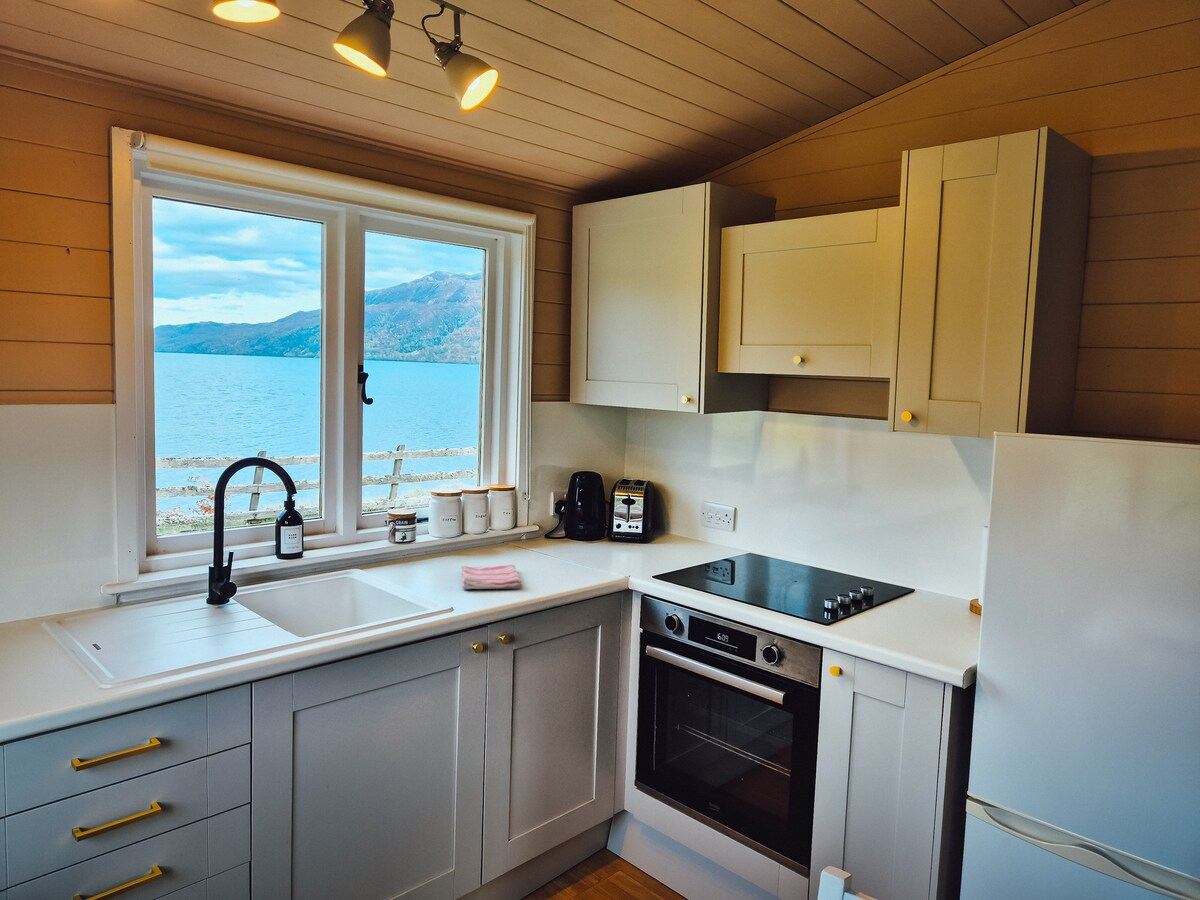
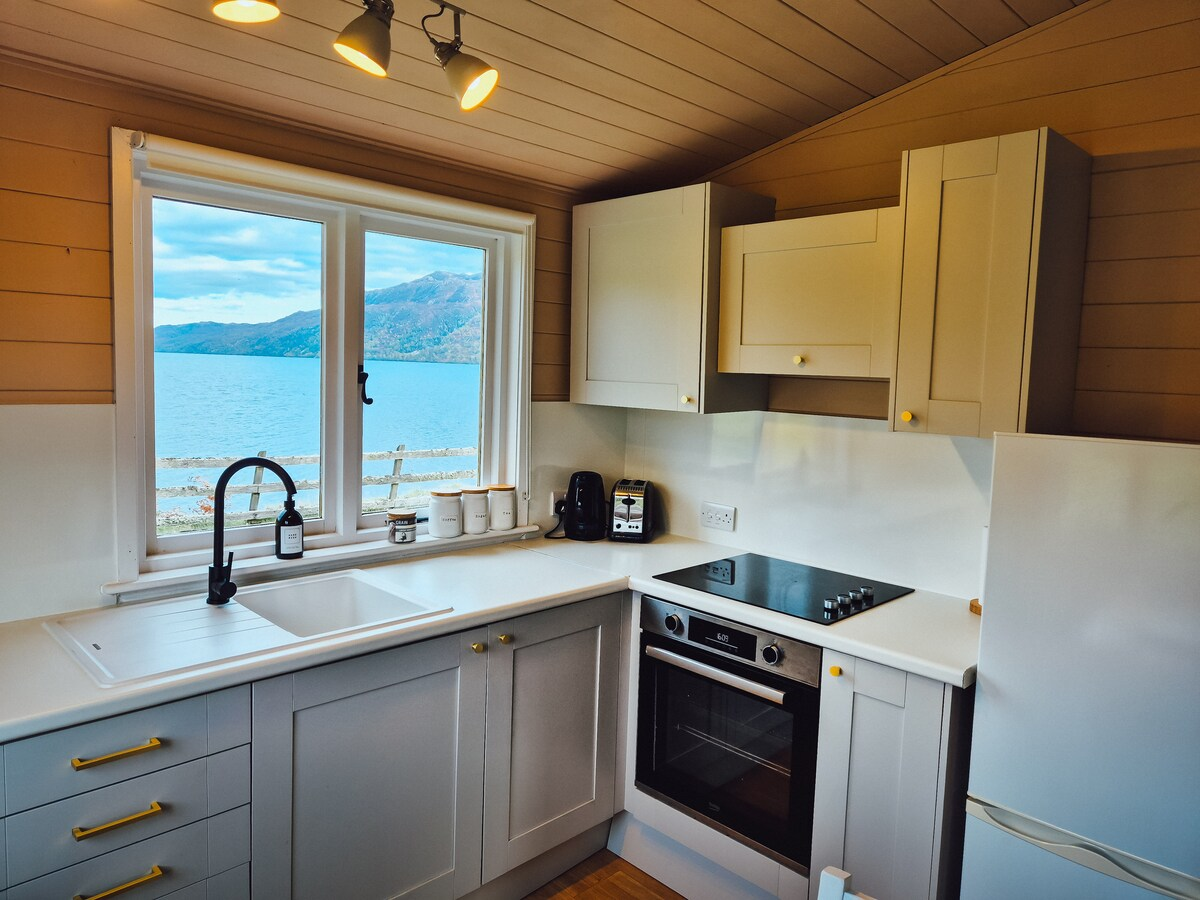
- dish towel [461,564,522,590]
